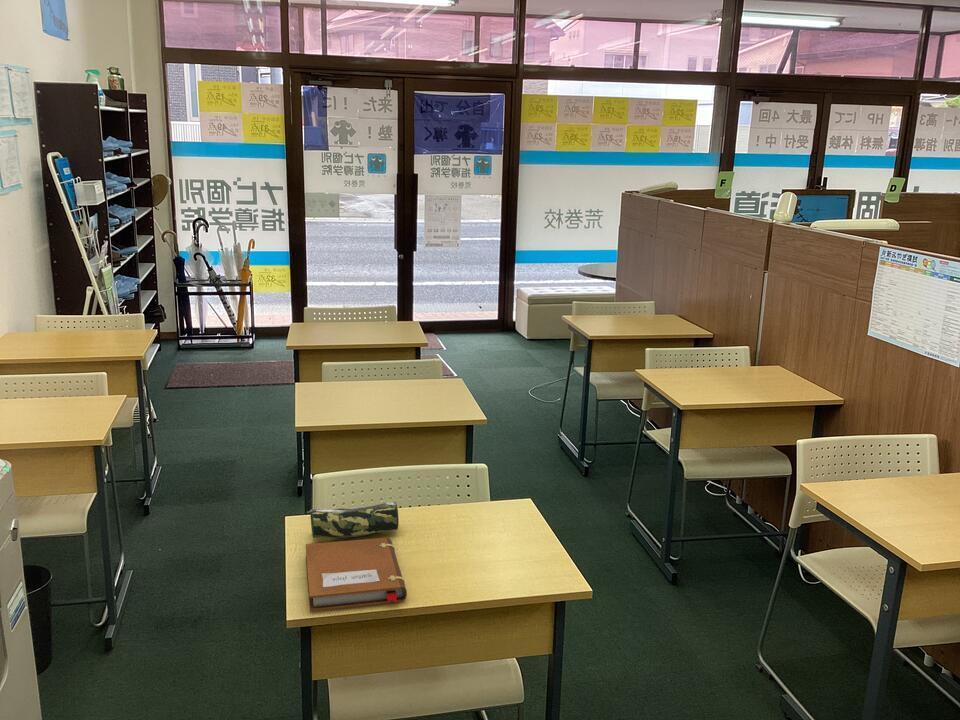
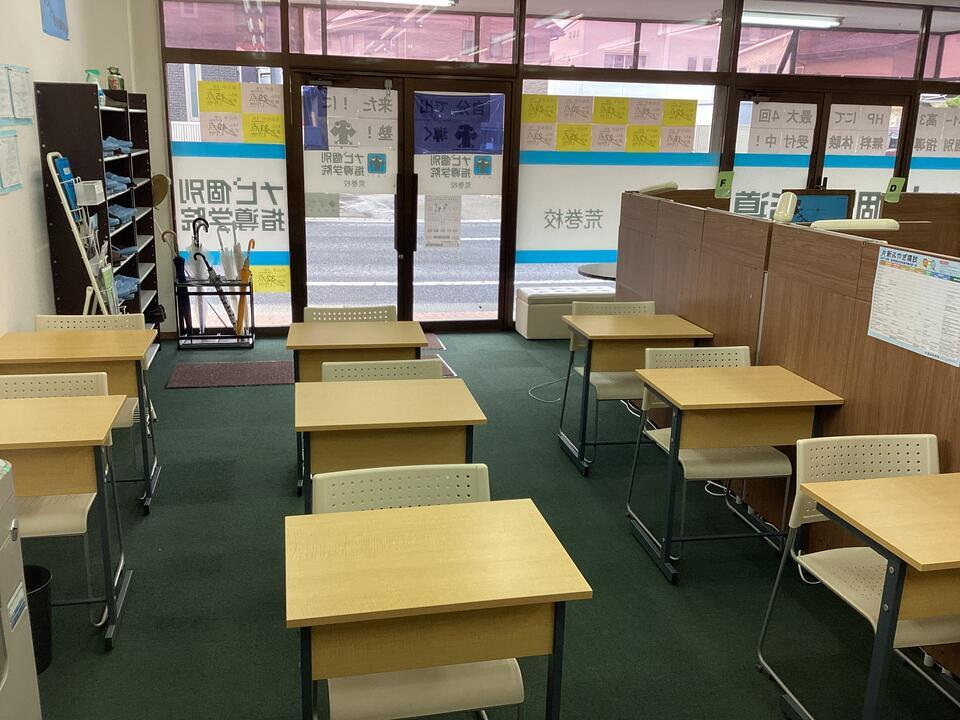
- notebook [305,537,408,612]
- pencil case [307,501,400,539]
